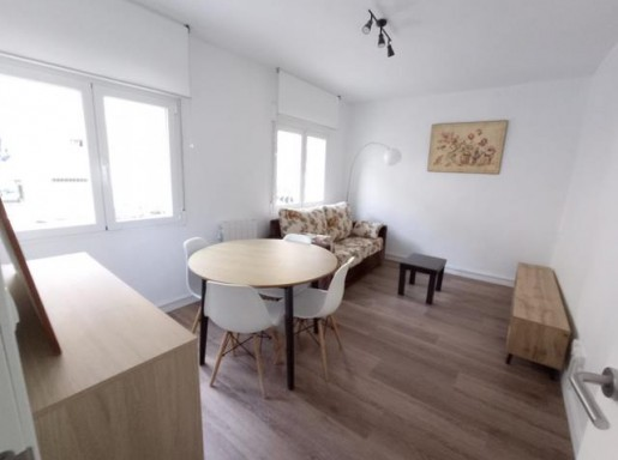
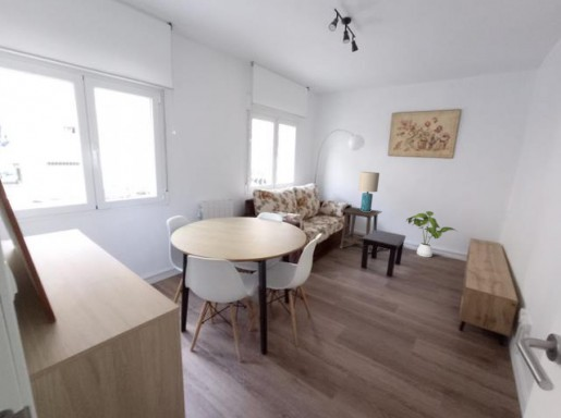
+ lamp [357,171,380,211]
+ house plant [405,210,459,258]
+ side table [339,206,382,249]
